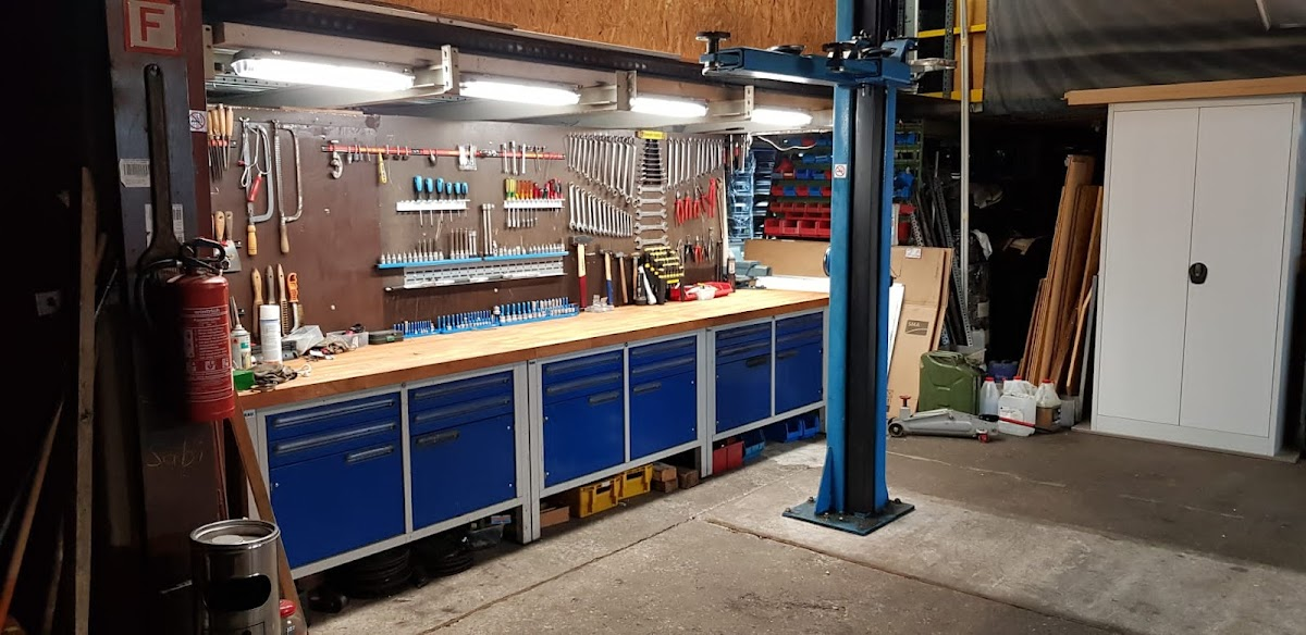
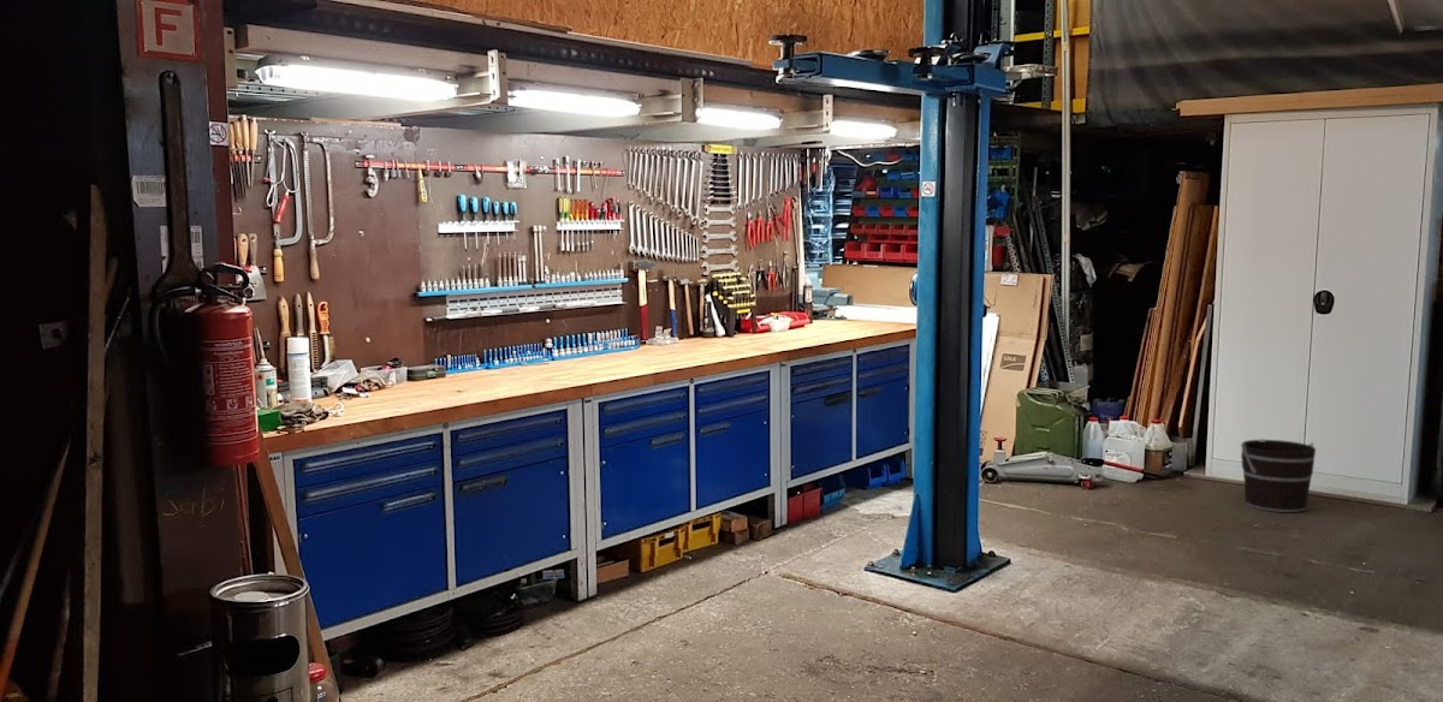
+ bucket [1239,438,1317,513]
